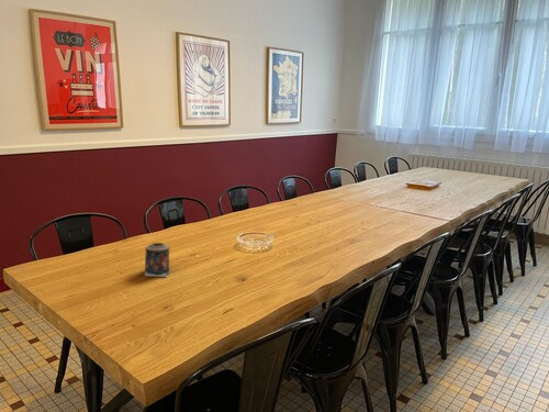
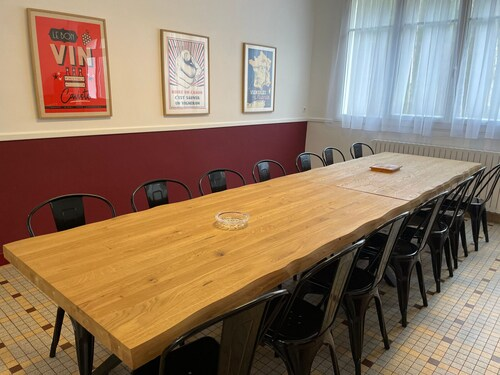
- candle [144,242,171,278]
